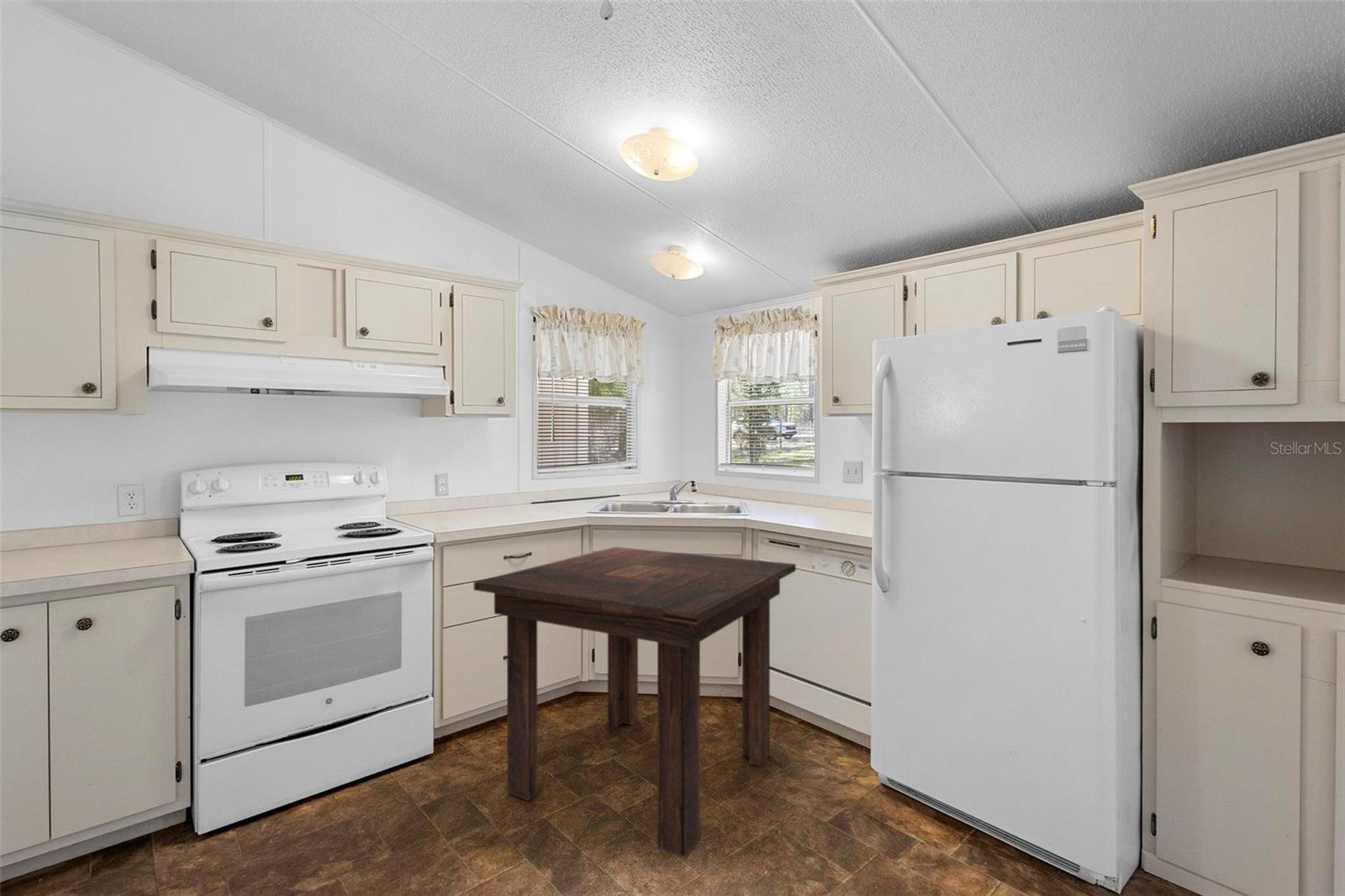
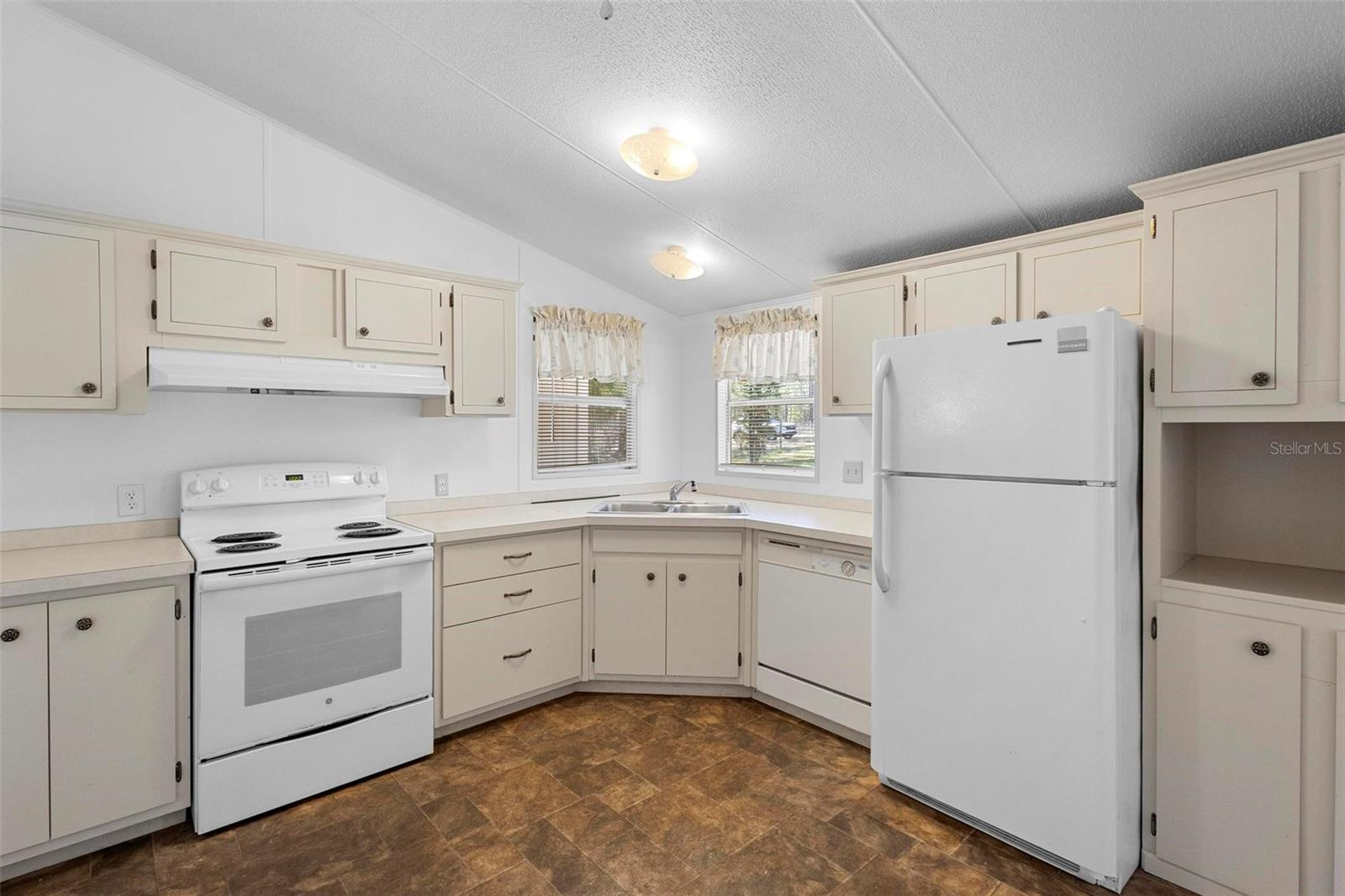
- dining table [473,546,797,857]
